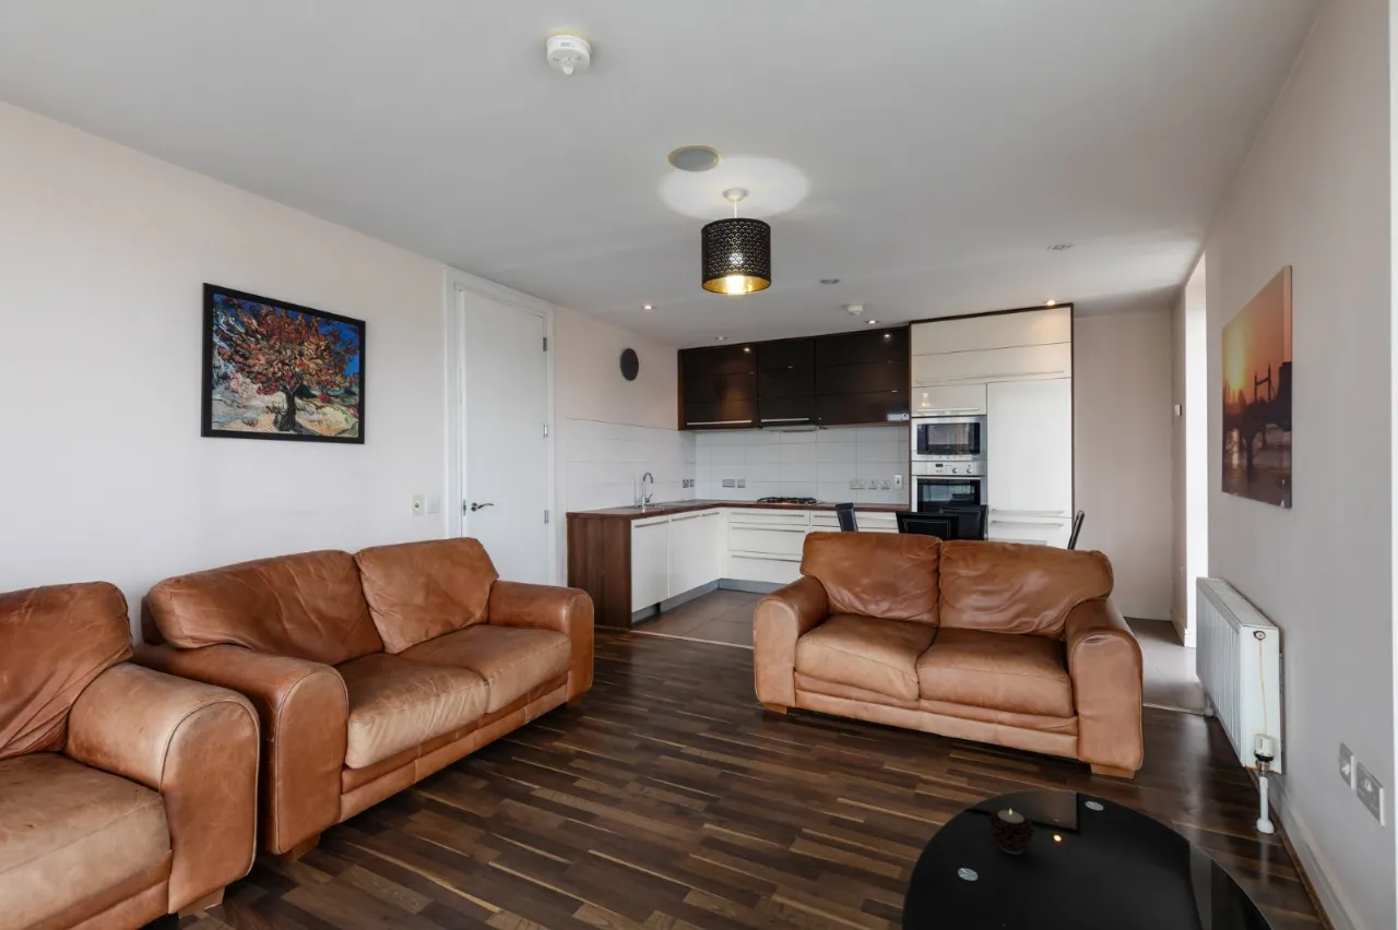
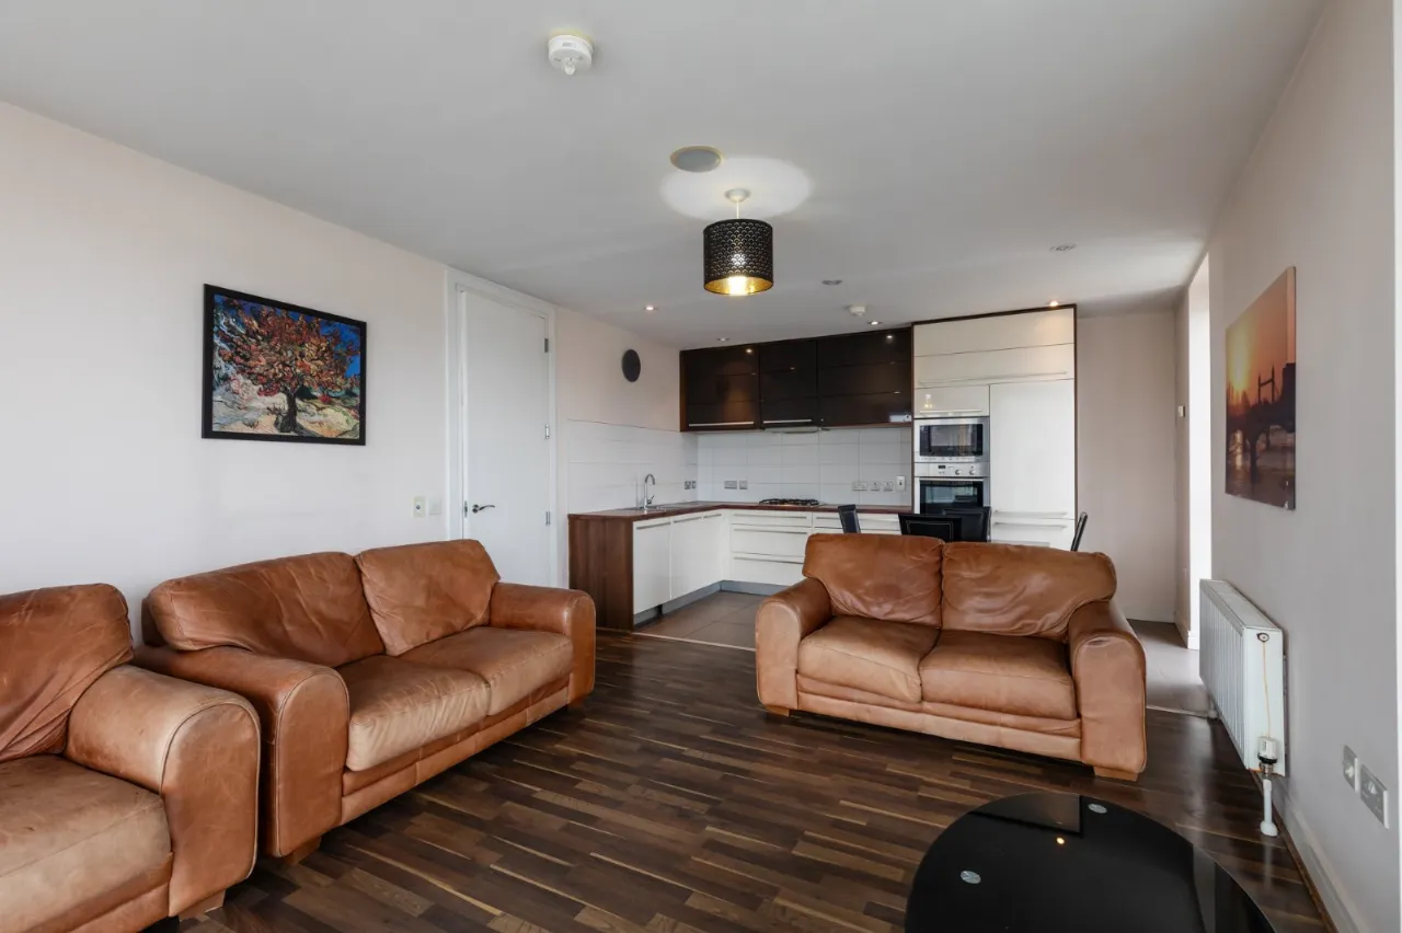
- candle [987,808,1035,856]
